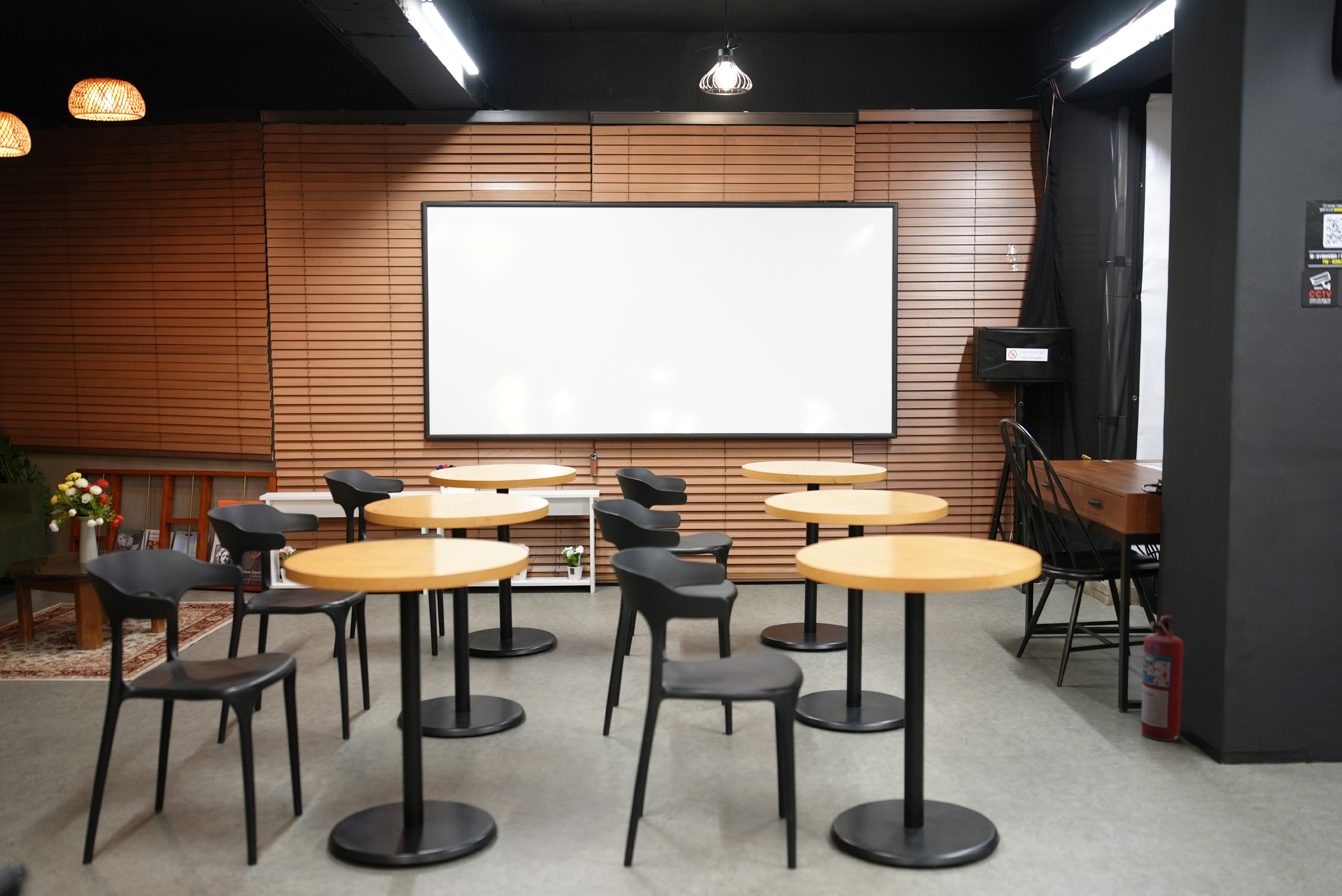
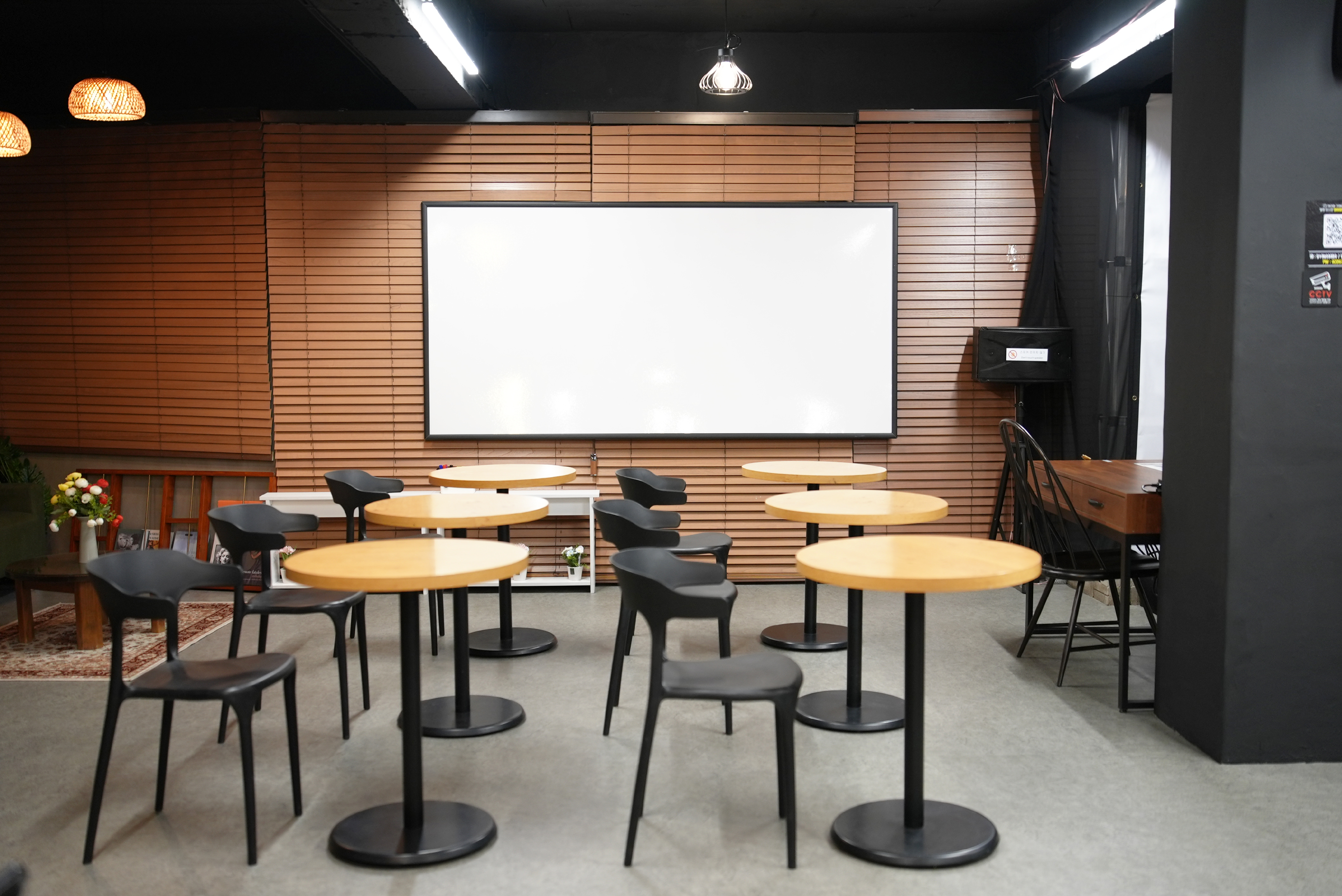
- fire extinguisher [1141,615,1185,741]
